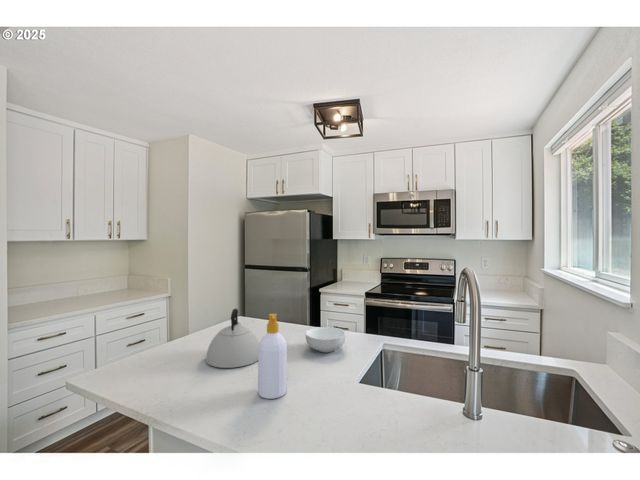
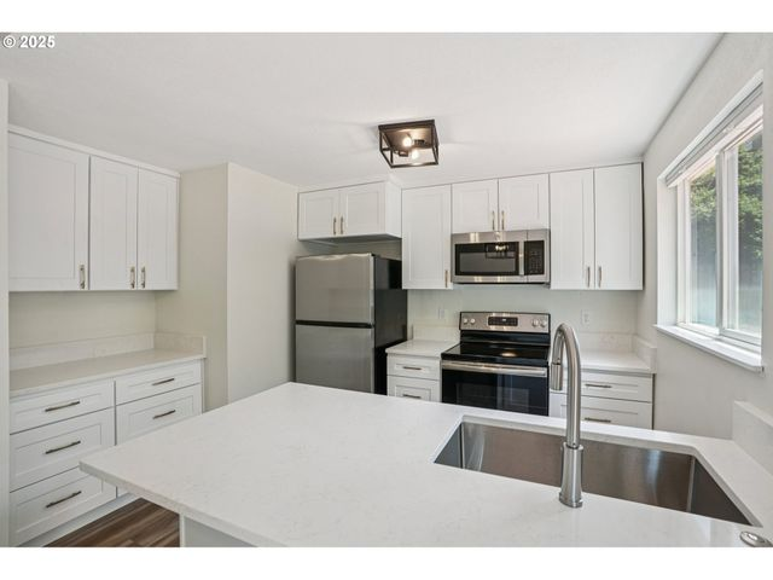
- soap bottle [257,313,288,400]
- kettle [205,307,260,369]
- cereal bowl [305,326,346,353]
